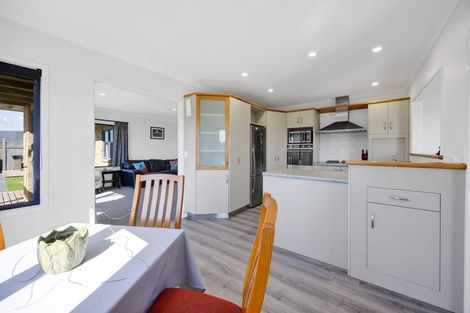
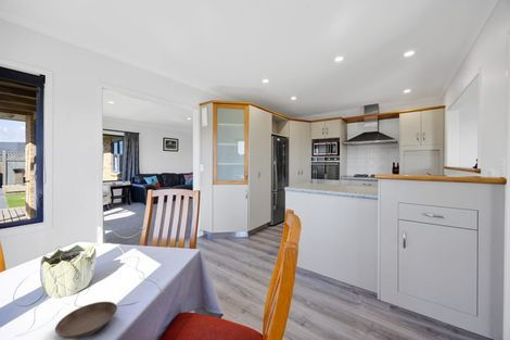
+ saucer [54,301,118,340]
